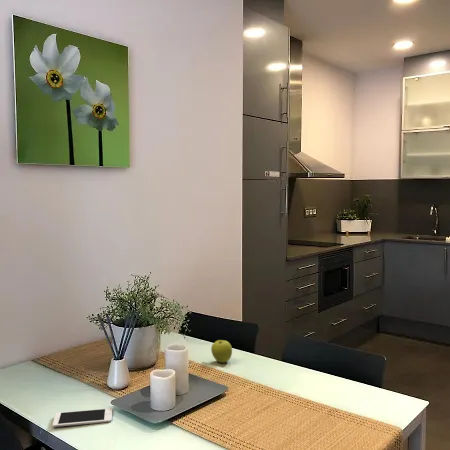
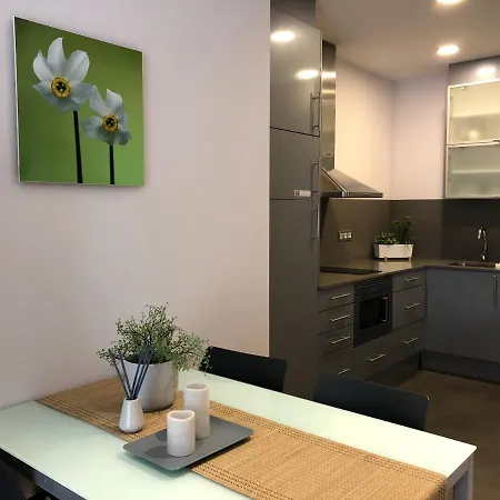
- cell phone [51,407,113,428]
- fruit [210,339,233,363]
